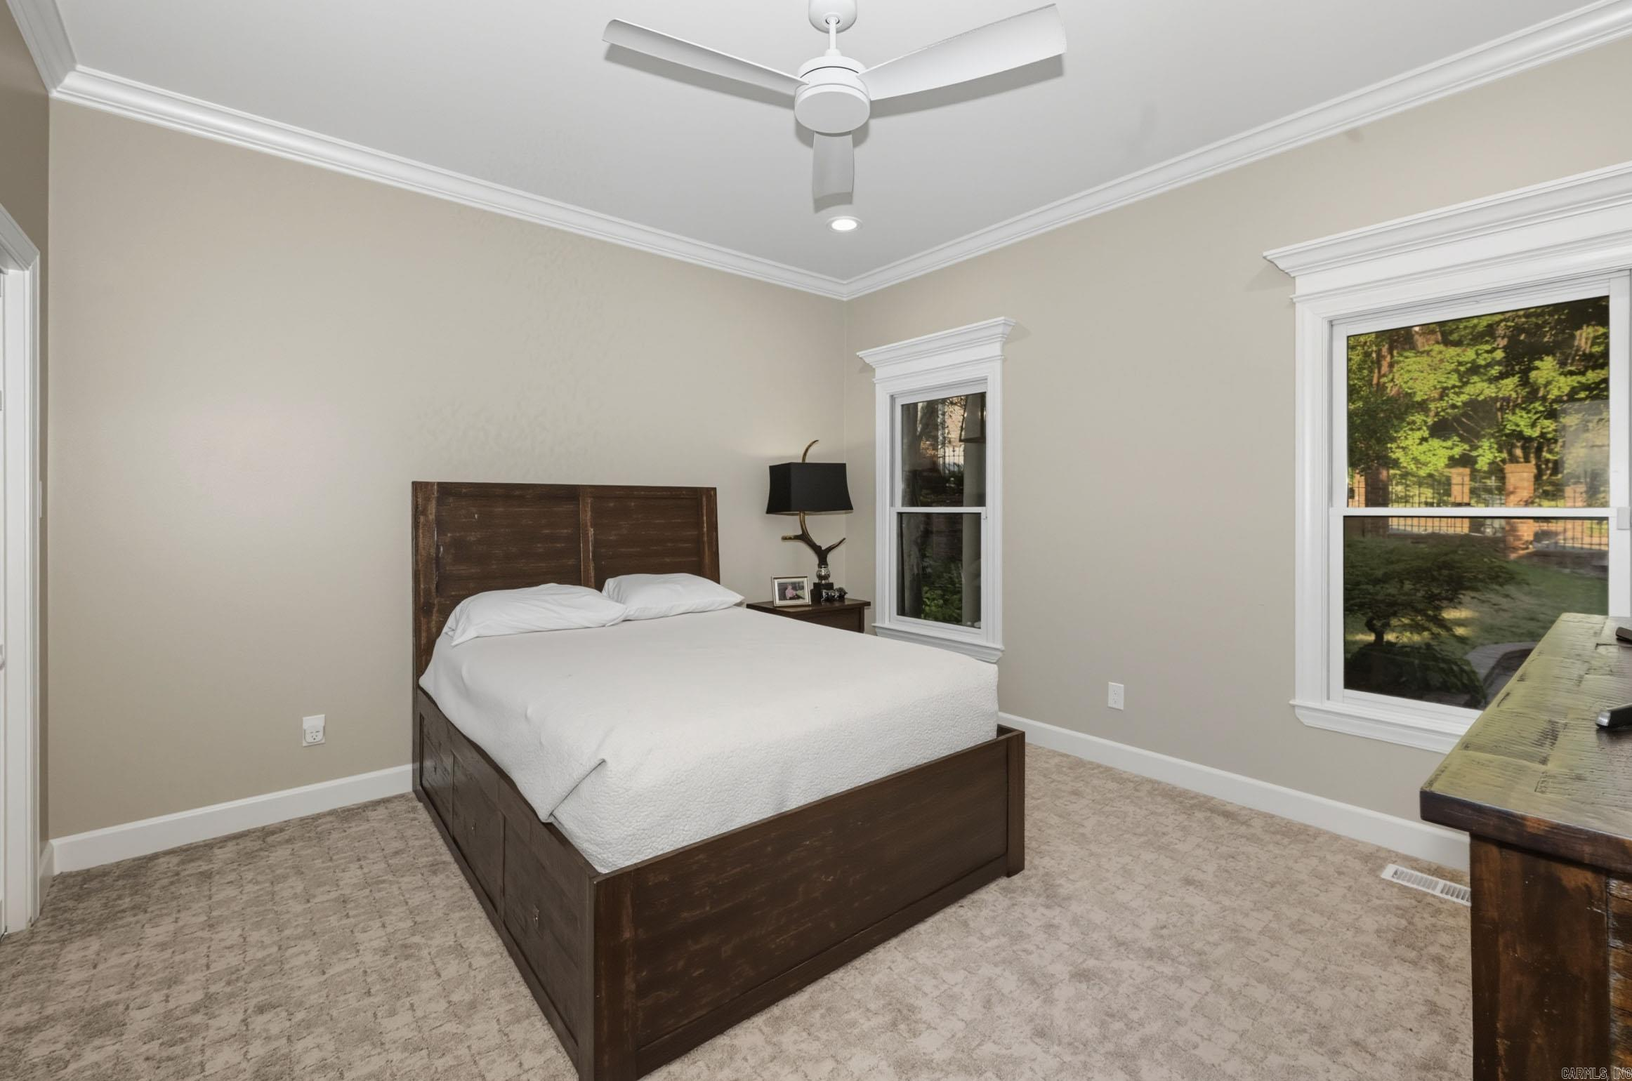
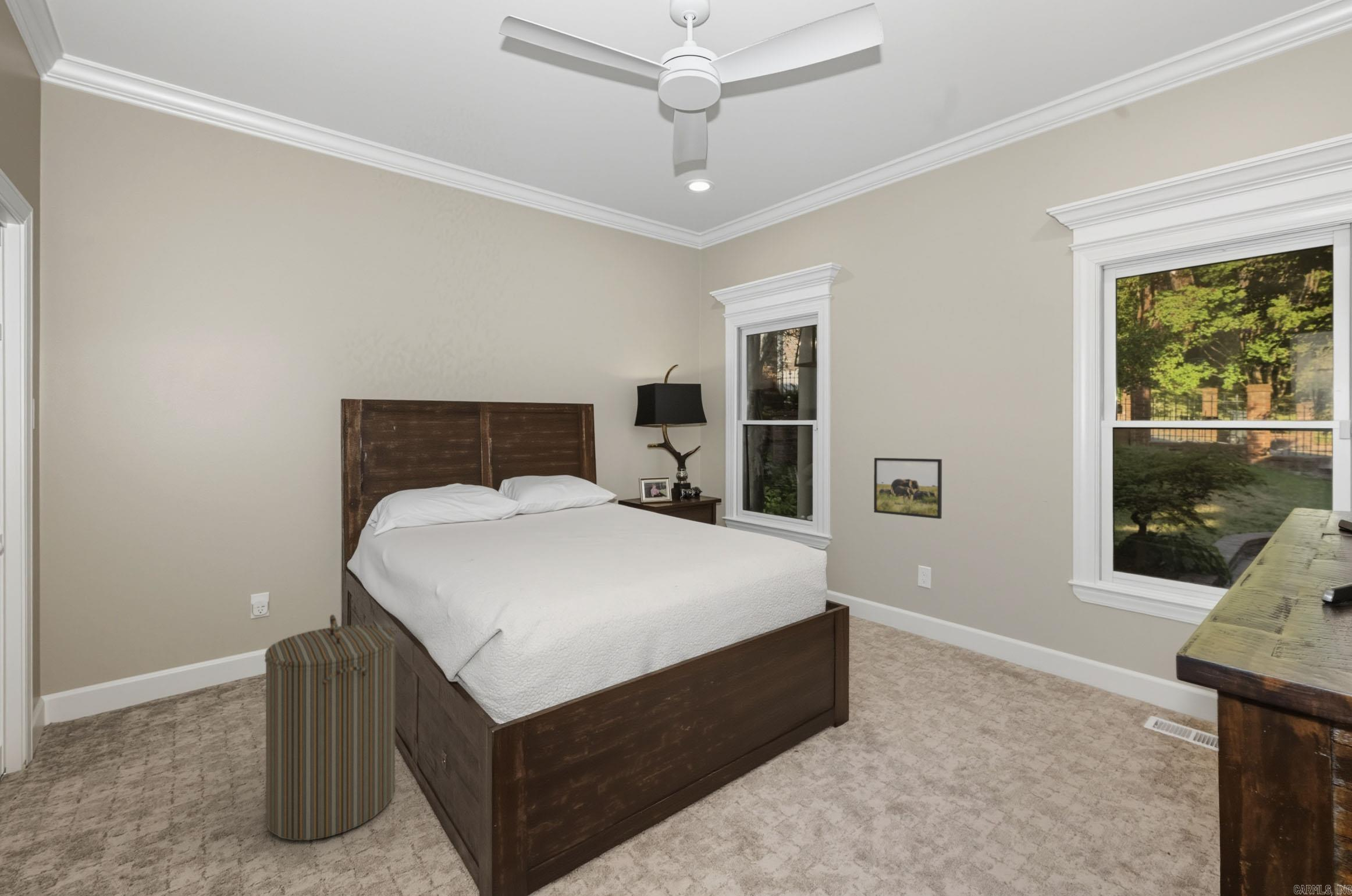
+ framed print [873,457,942,520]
+ laundry hamper [264,614,397,841]
